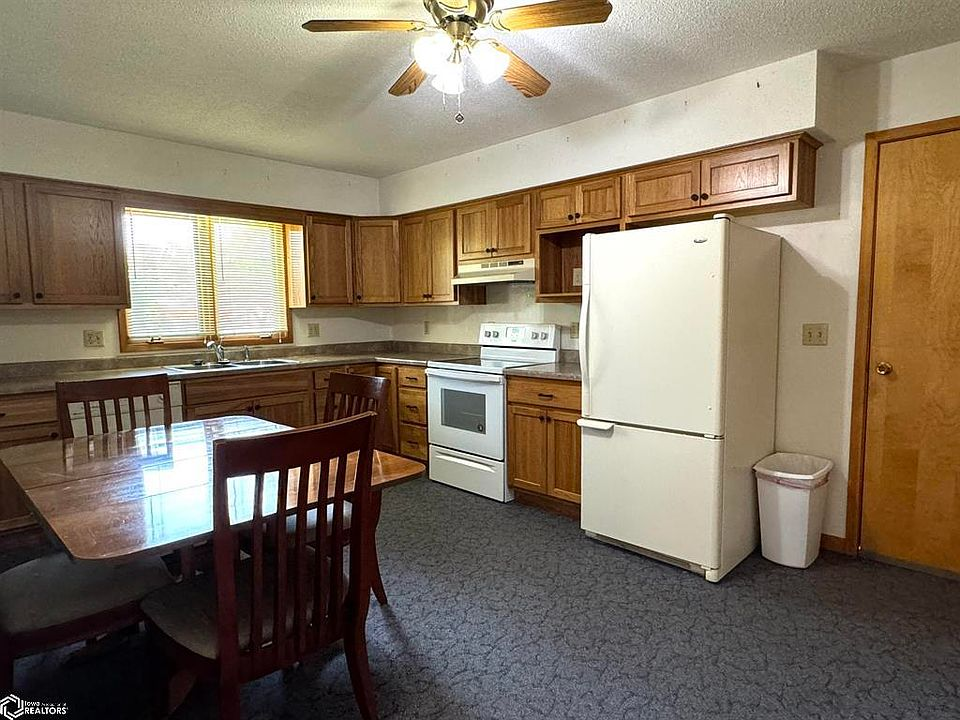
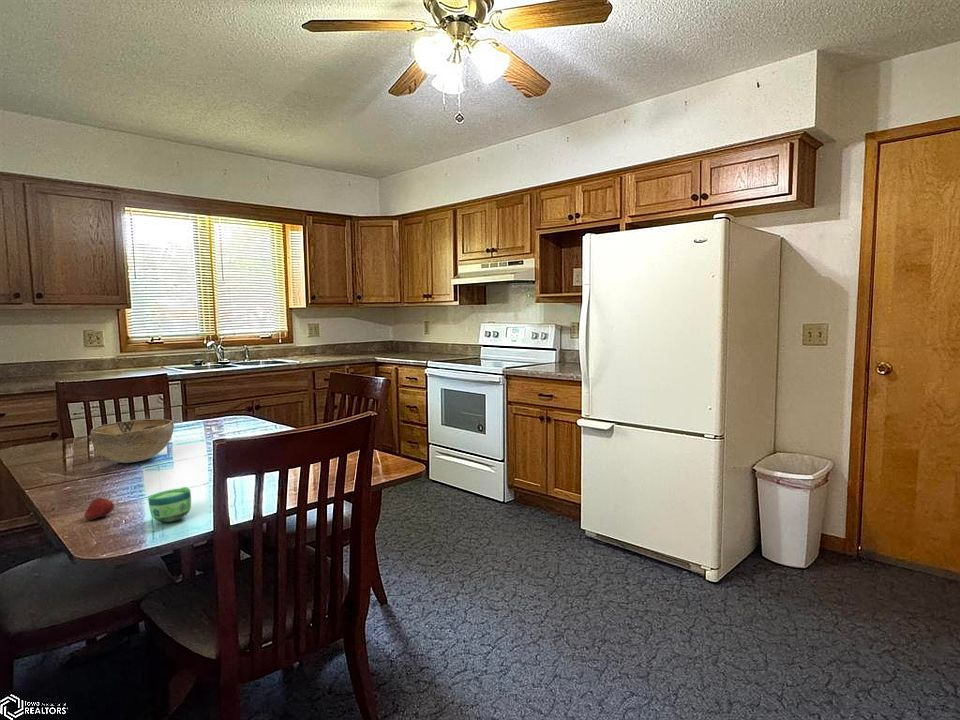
+ decorative bowl [89,418,175,464]
+ cup [147,486,192,523]
+ fruit [83,497,115,521]
